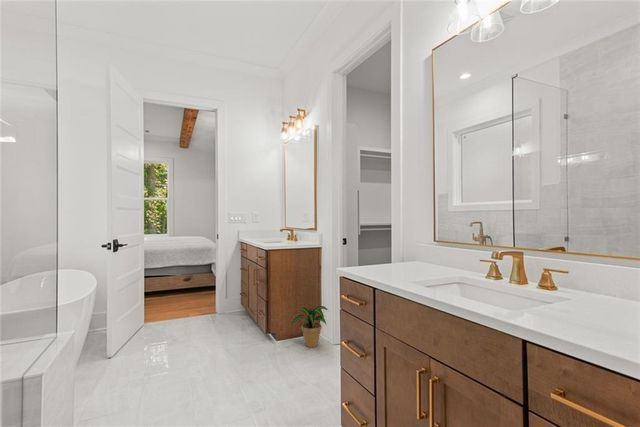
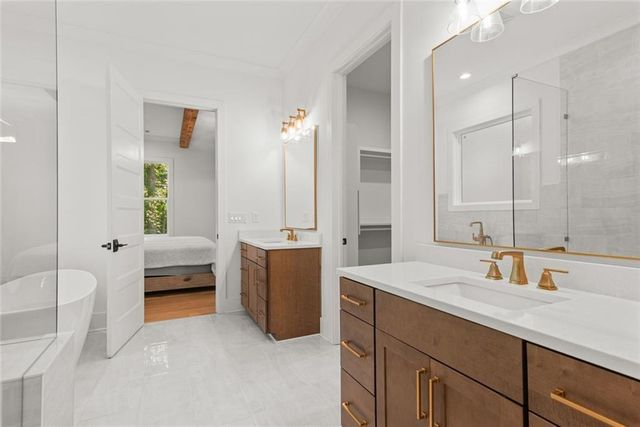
- potted plant [291,305,329,348]
